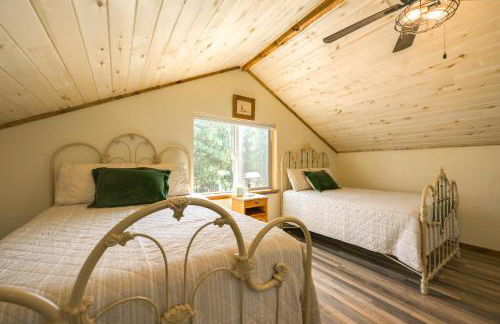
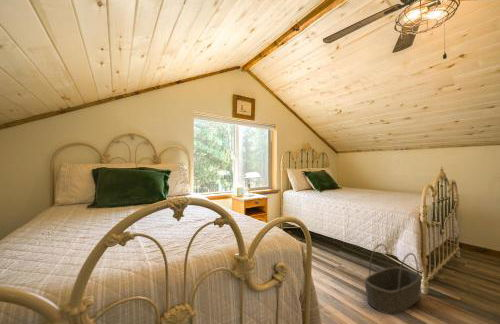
+ basket [364,243,422,315]
